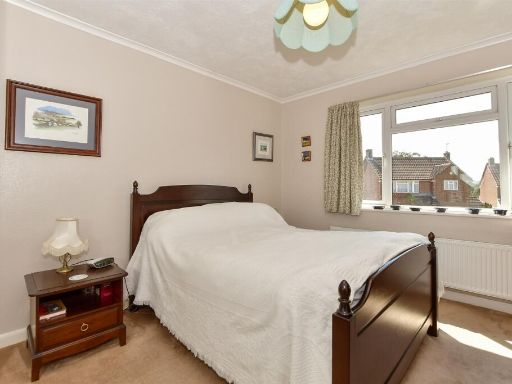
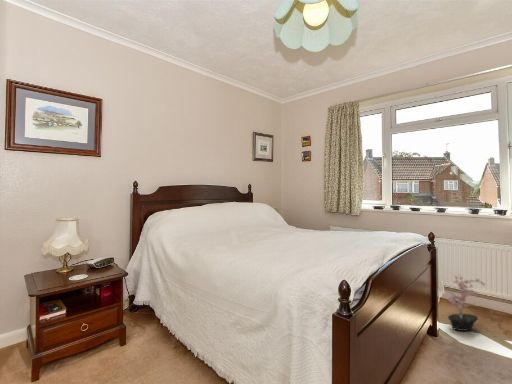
+ potted plant [446,274,486,332]
